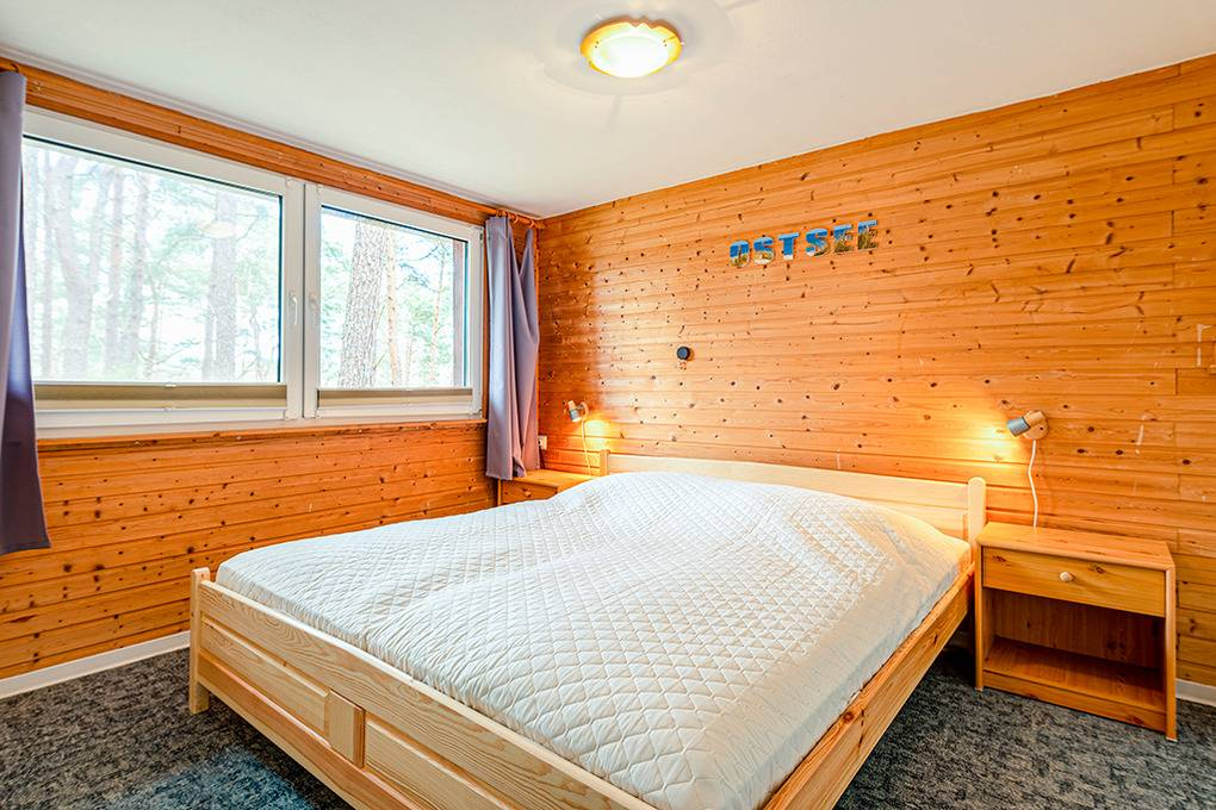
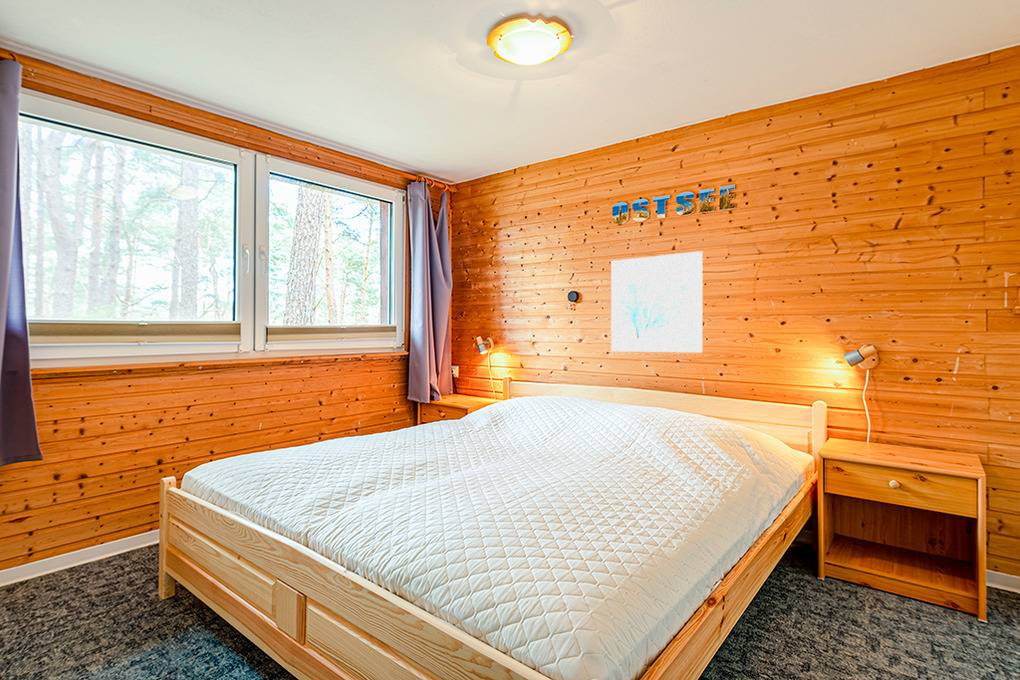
+ wall art [610,250,704,354]
